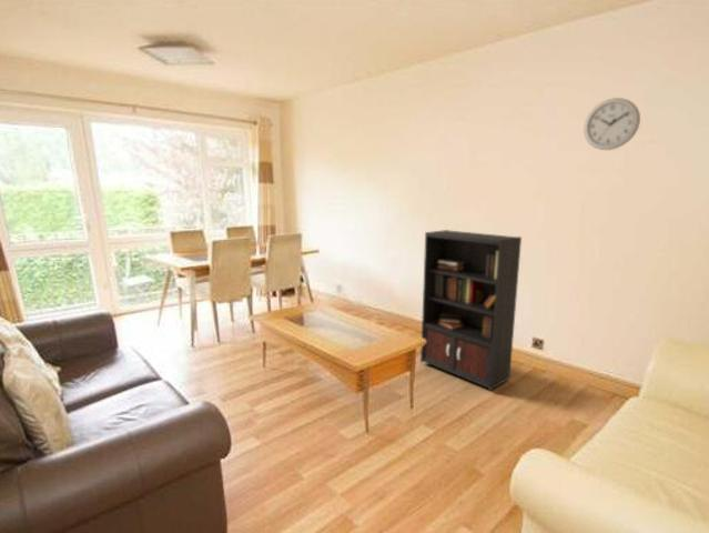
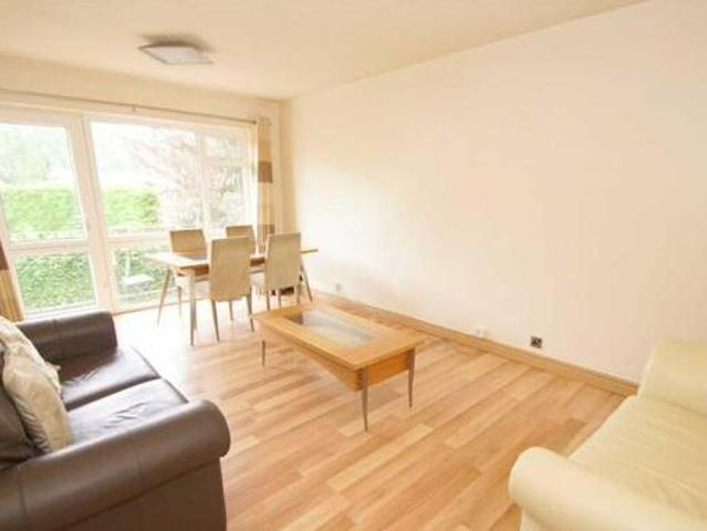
- bookcase [419,229,548,392]
- wall clock [583,97,641,151]
